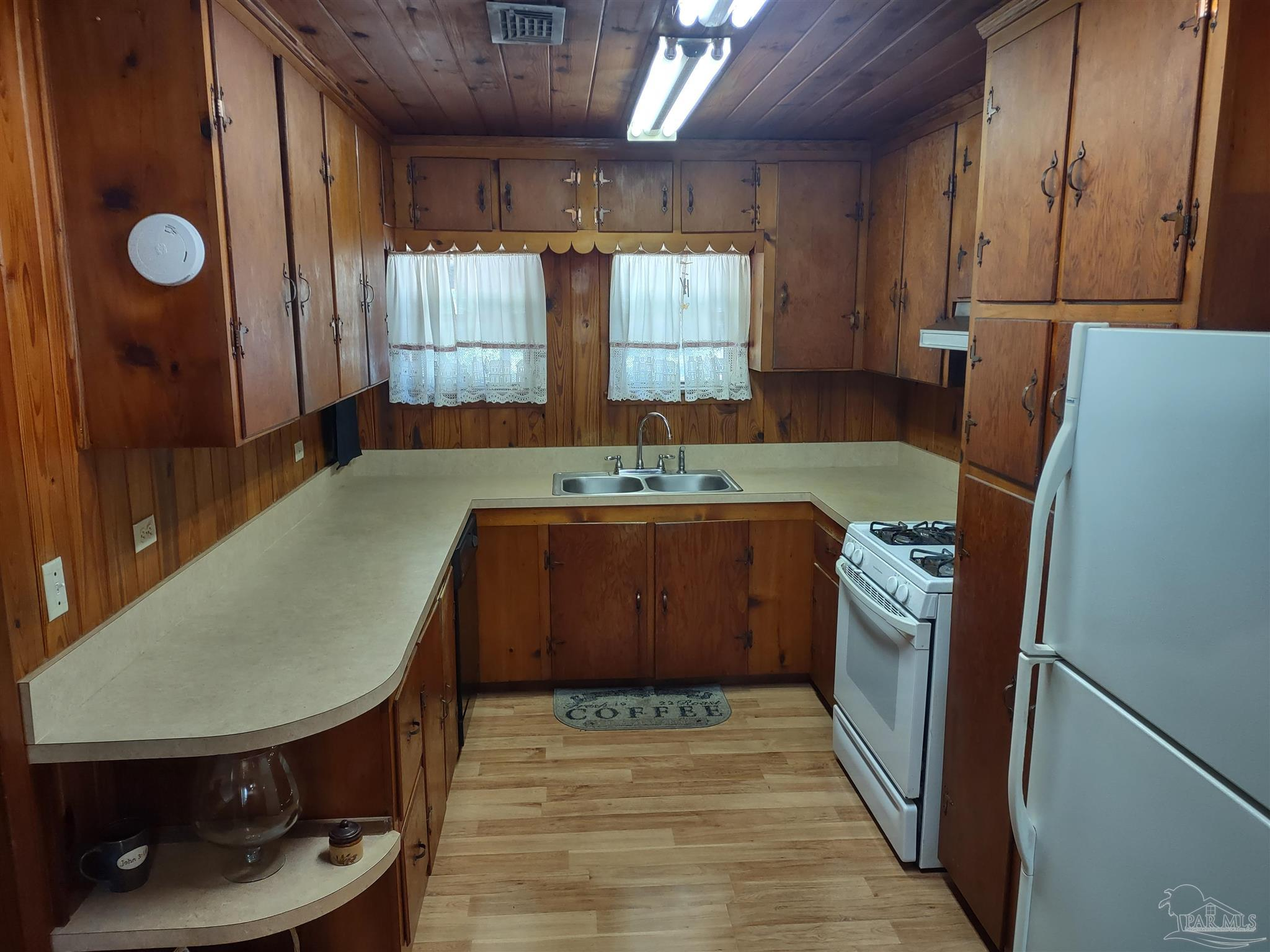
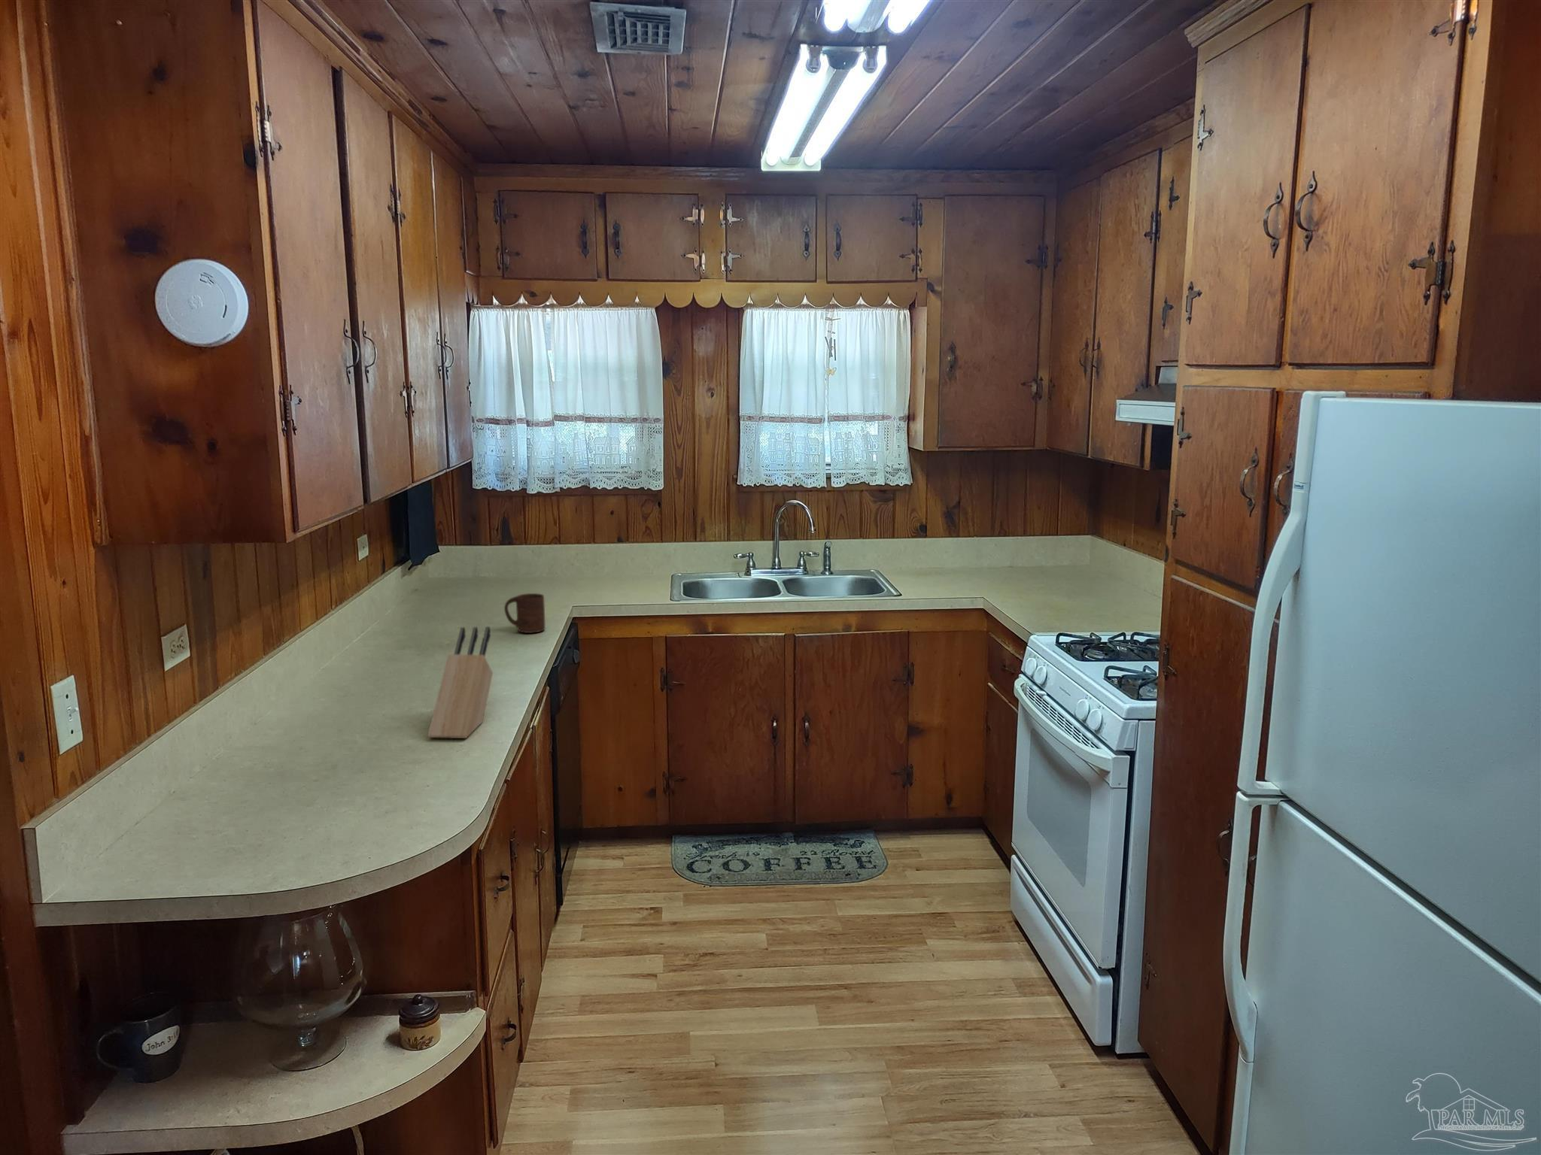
+ cup [504,592,546,633]
+ knife block [427,626,494,739]
